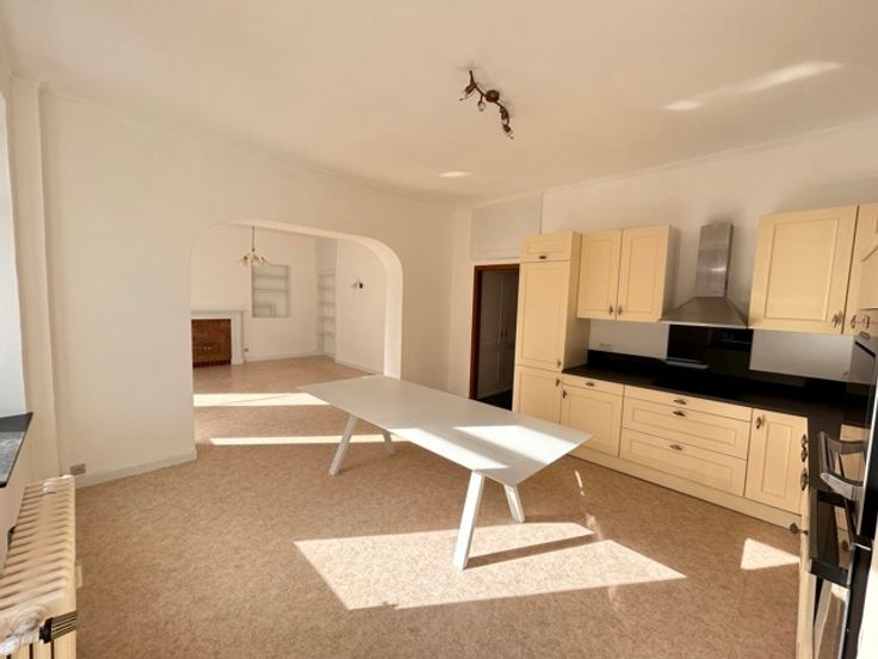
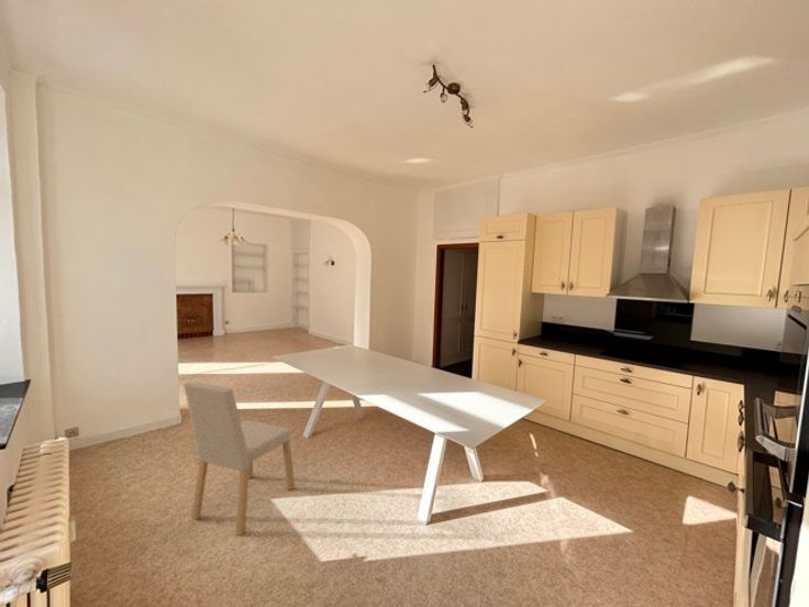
+ dining chair [182,380,296,537]
